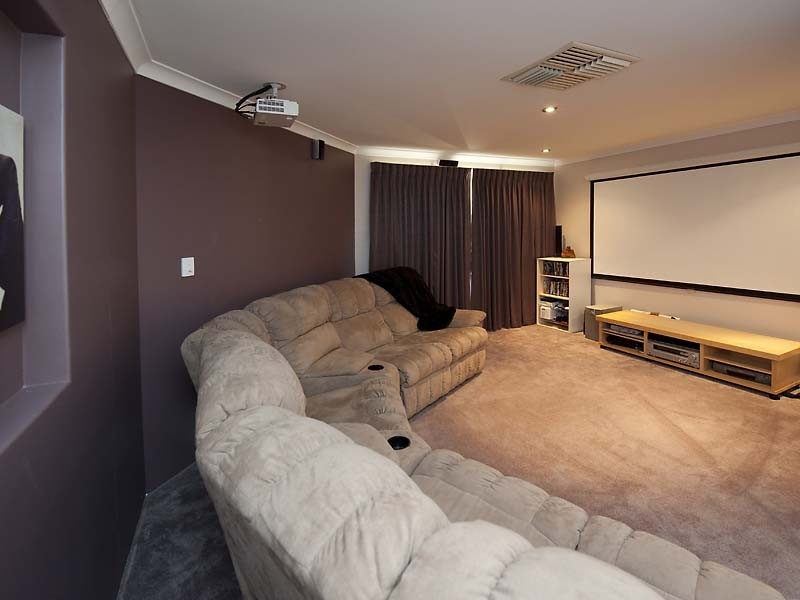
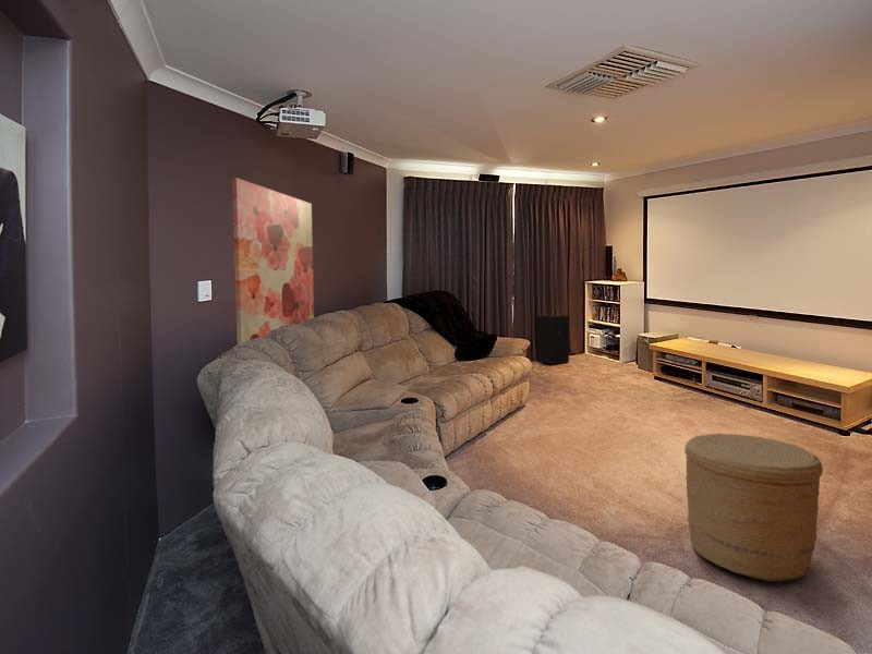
+ basket [683,432,824,582]
+ wall art [231,177,315,346]
+ speaker [536,314,570,365]
